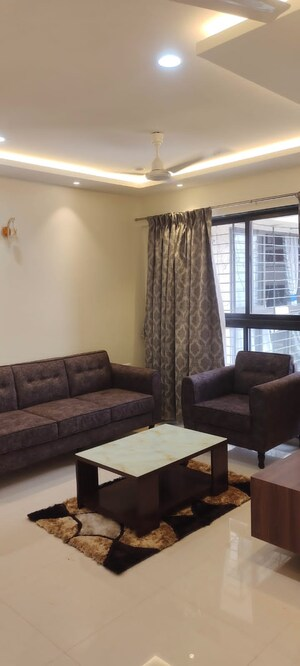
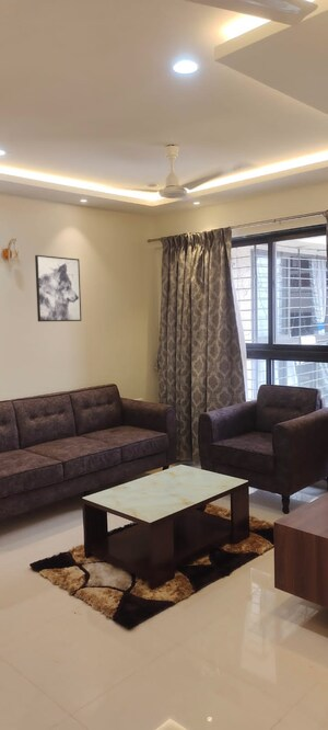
+ wall art [34,254,82,322]
